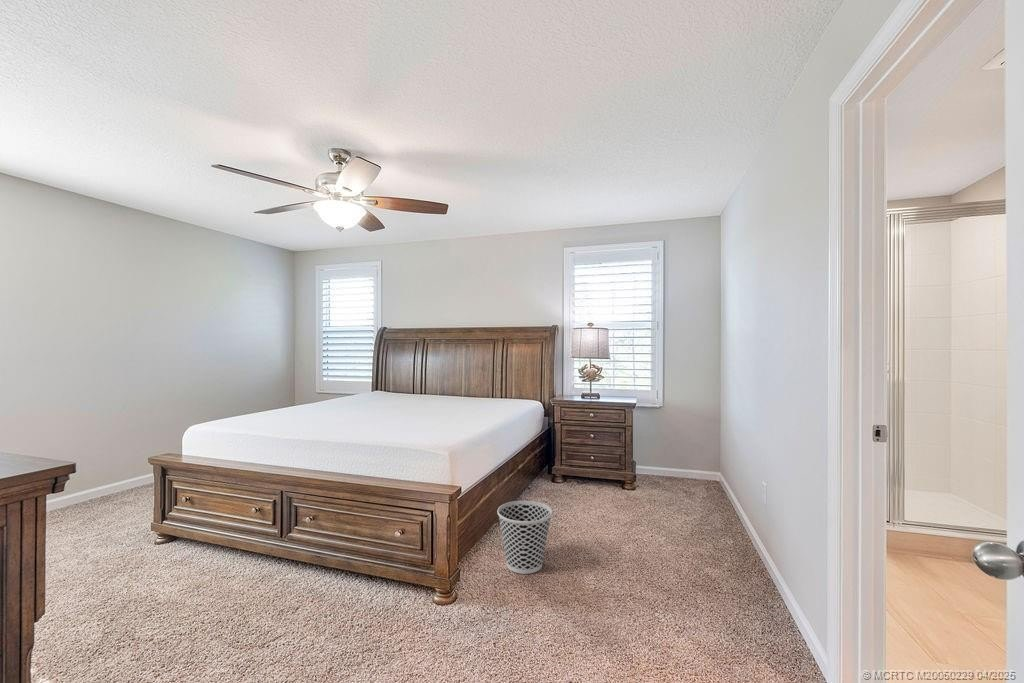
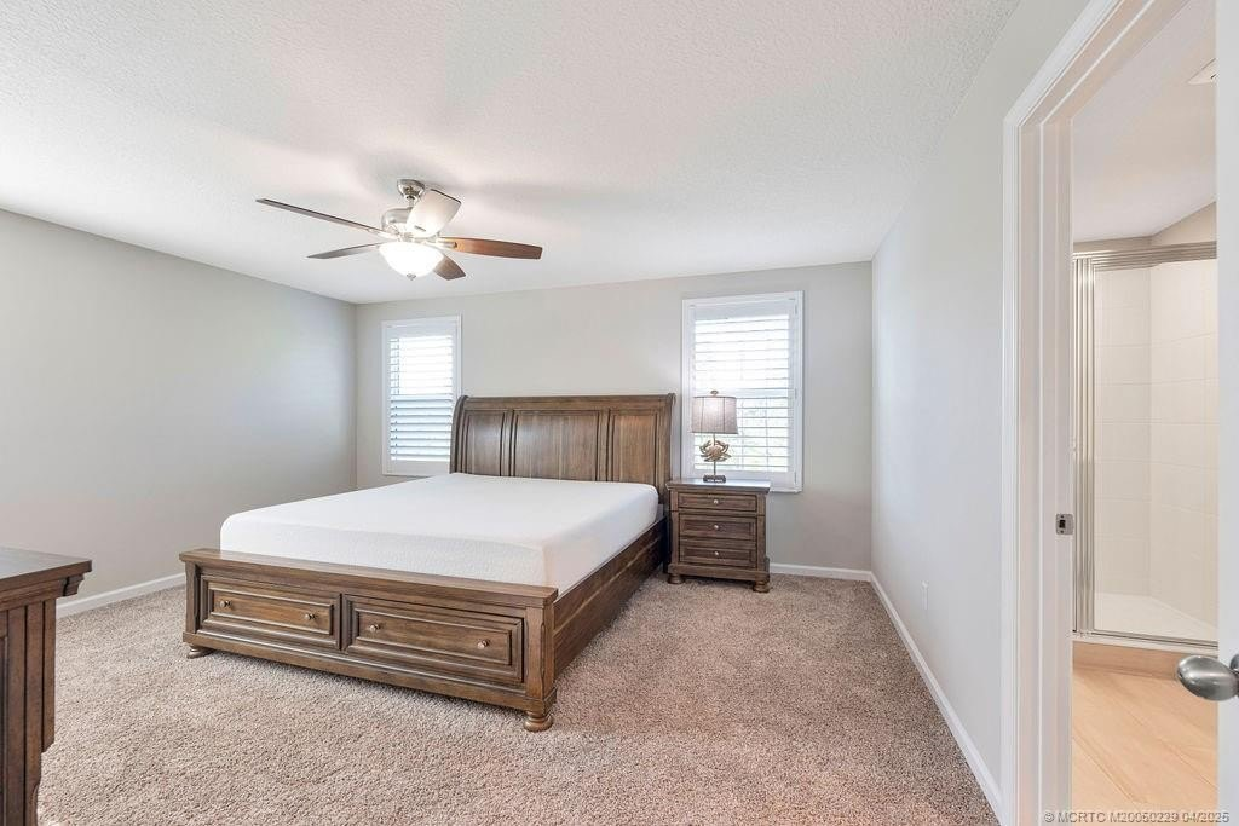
- wastebasket [496,500,553,575]
